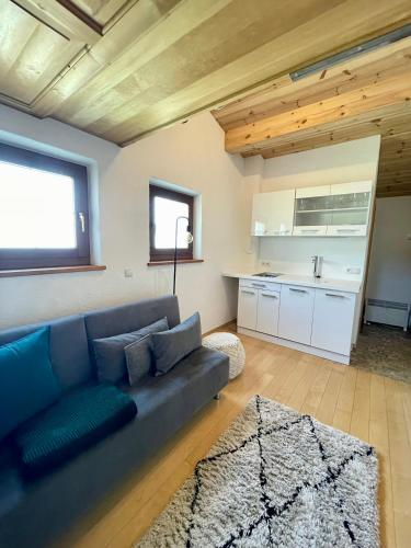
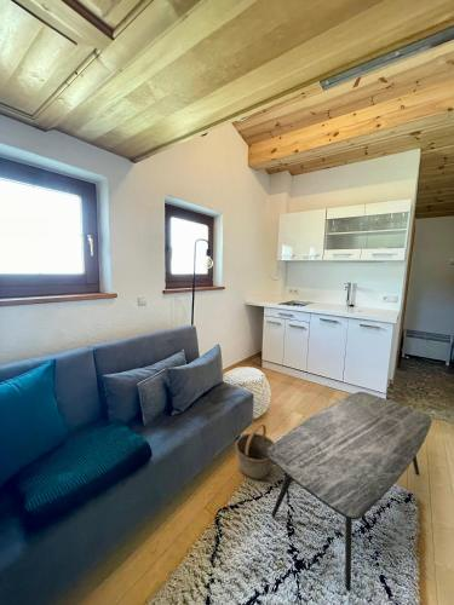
+ basket [234,422,275,480]
+ coffee table [266,391,433,593]
